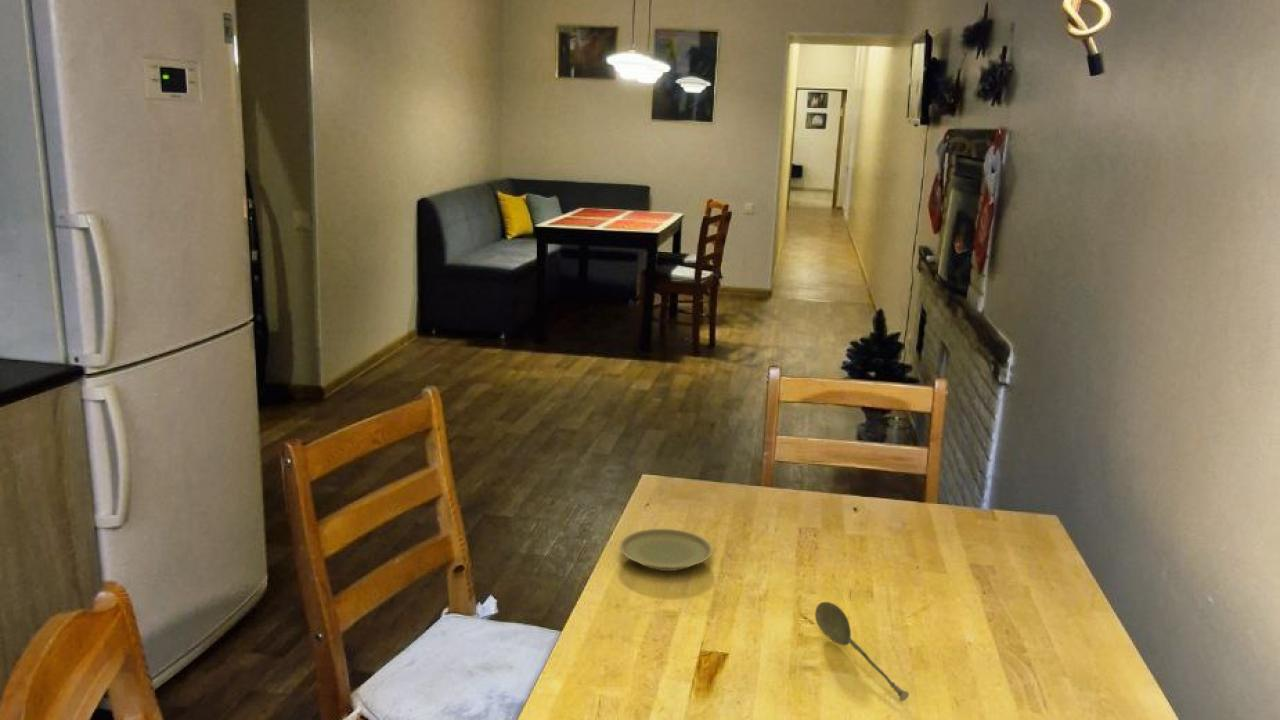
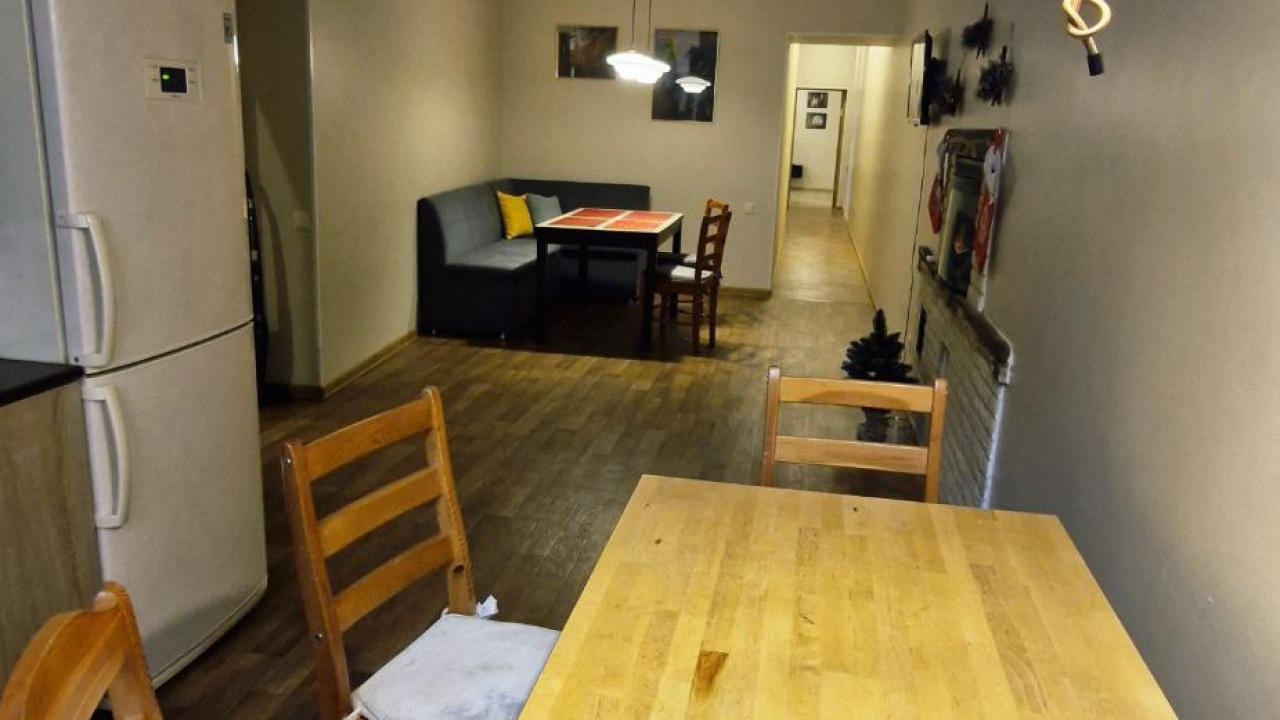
- soupspoon [814,601,910,702]
- plate [619,528,713,572]
